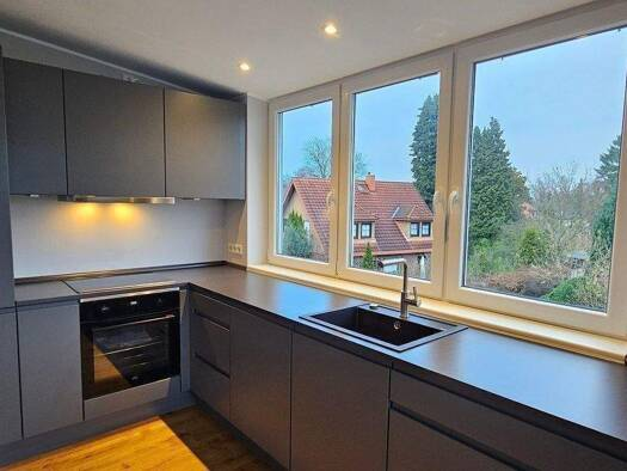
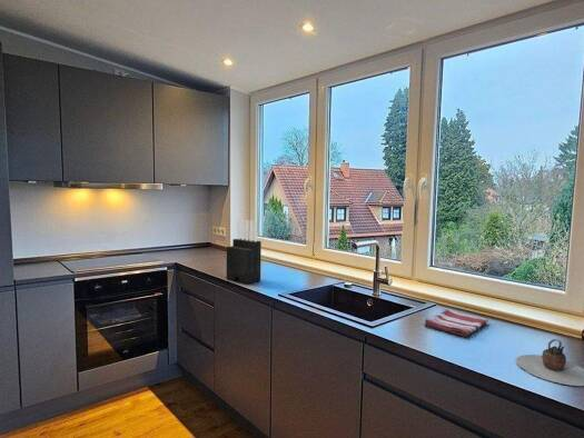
+ knife block [226,218,263,286]
+ teapot [515,338,584,387]
+ dish towel [424,308,489,338]
